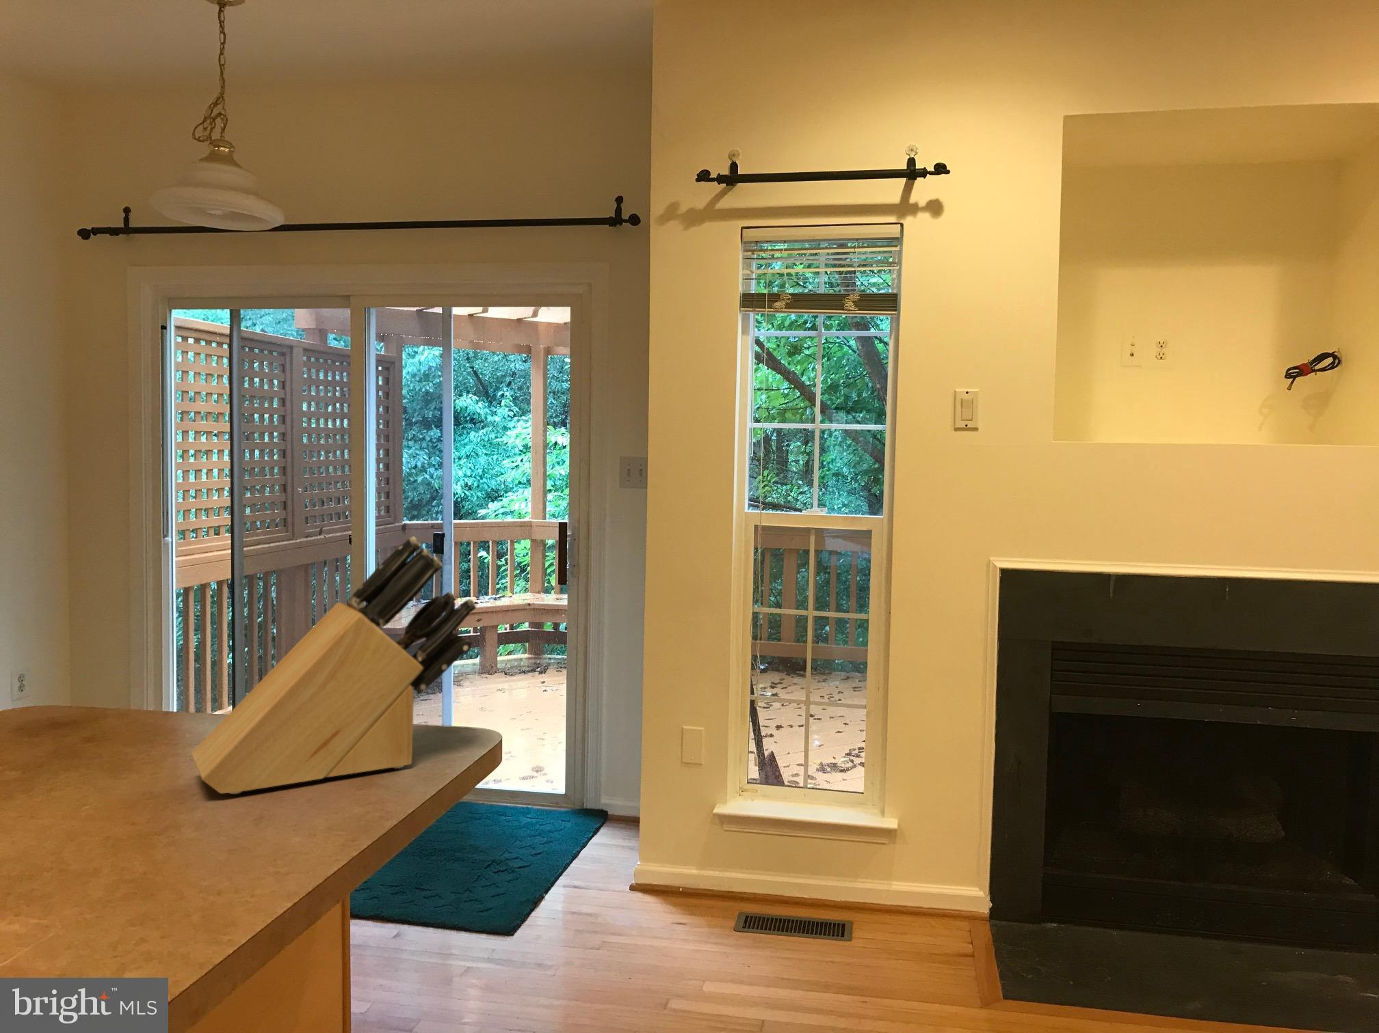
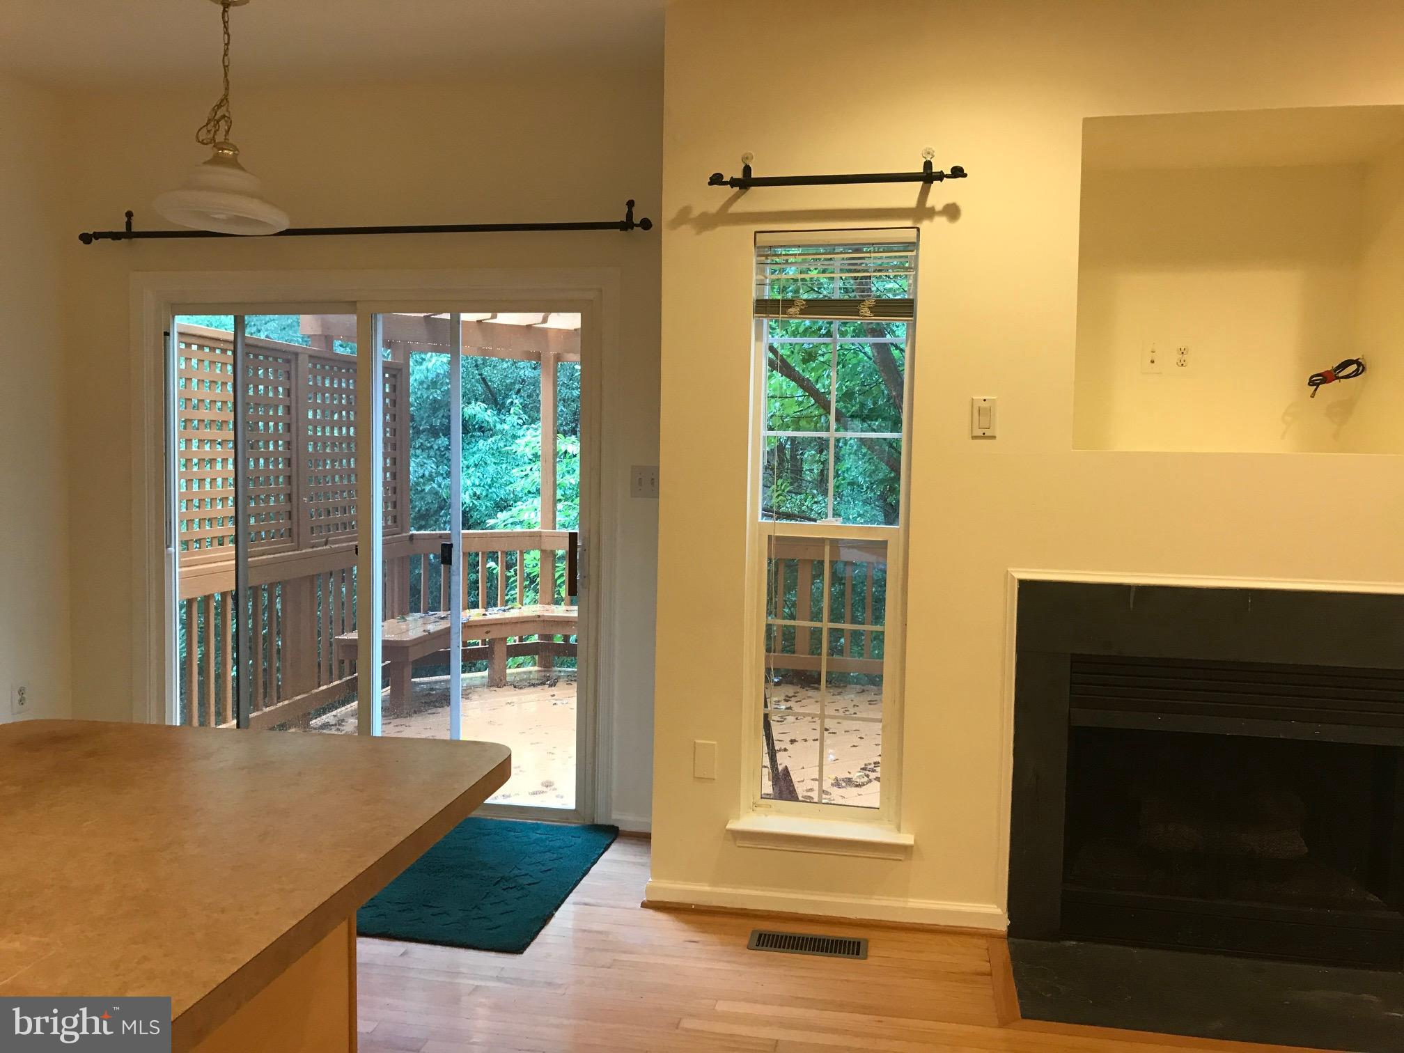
- knife block [190,536,477,794]
